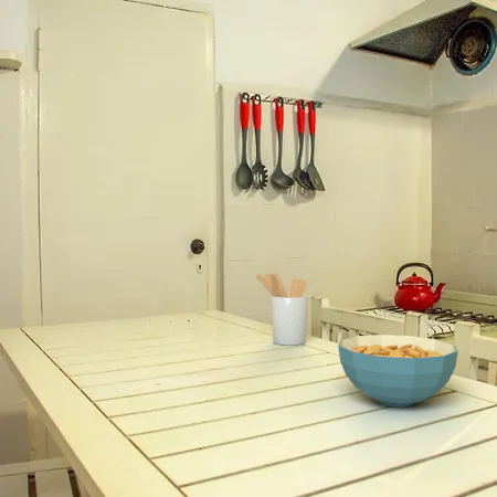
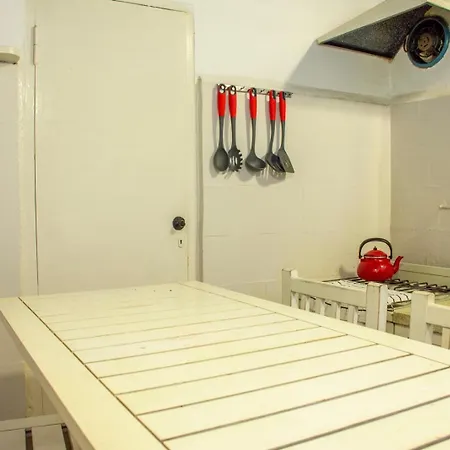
- utensil holder [255,272,309,347]
- cereal bowl [337,334,459,409]
